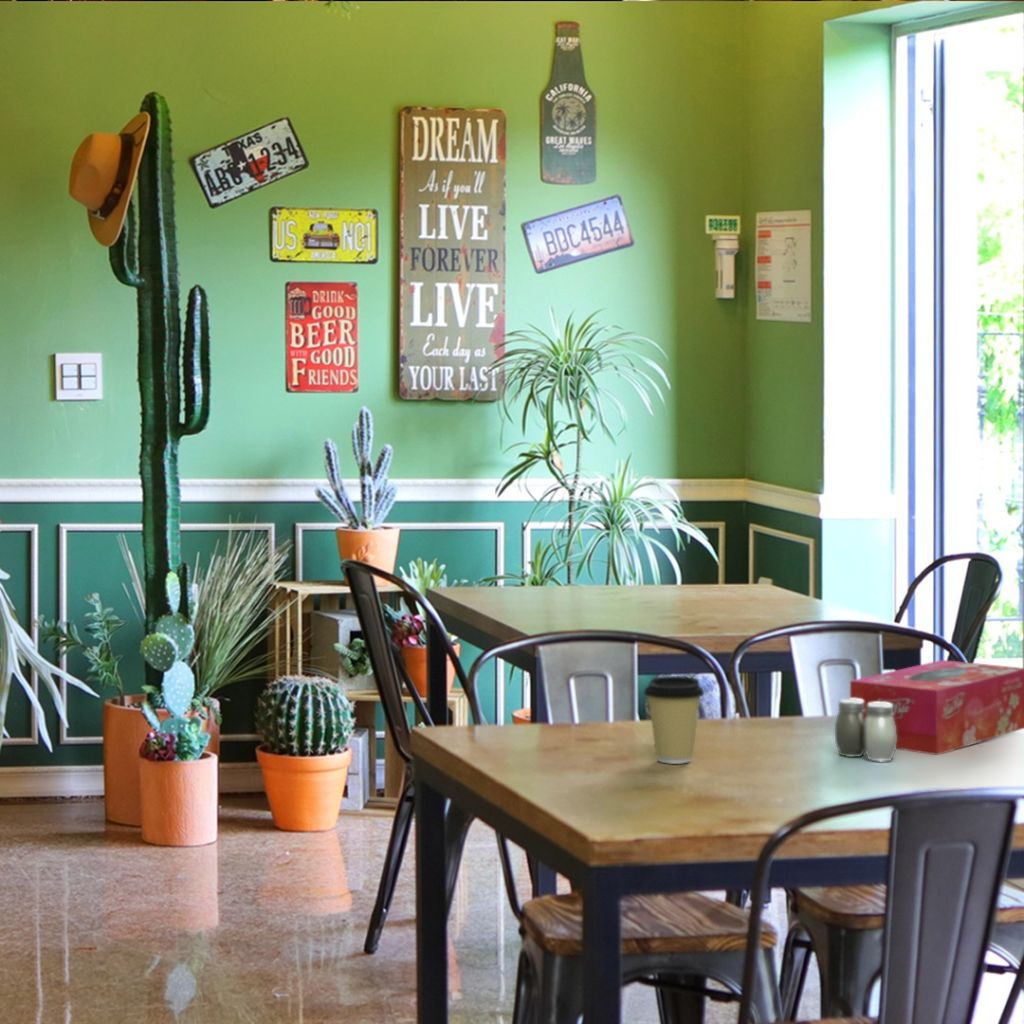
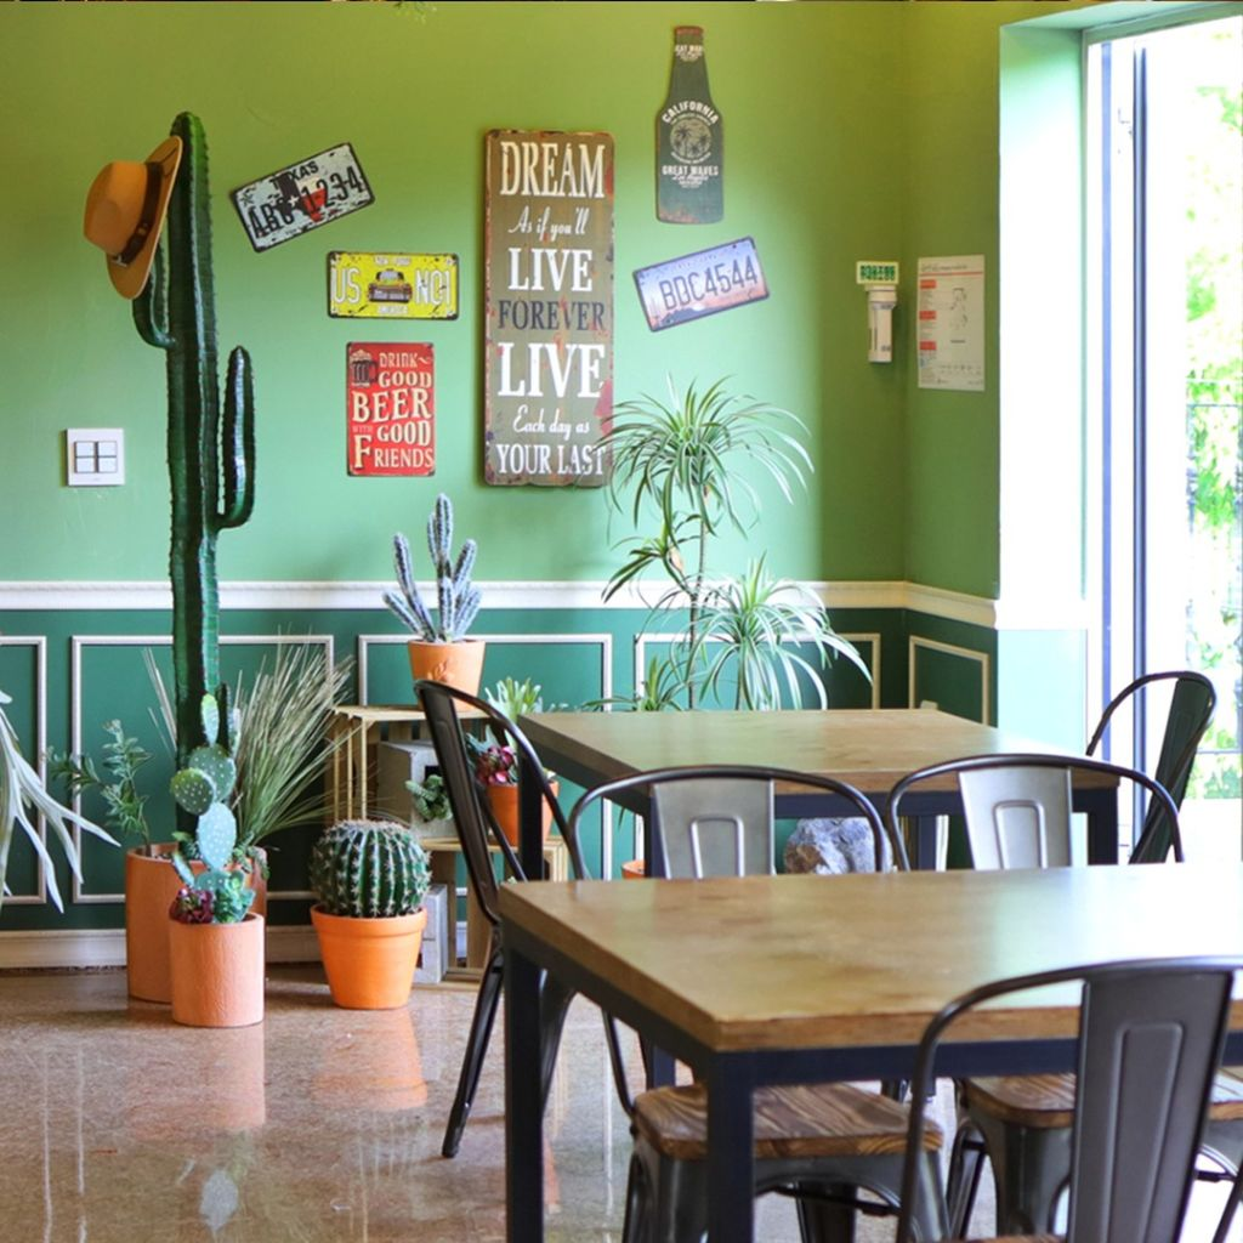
- coffee cup [642,675,706,765]
- salt and pepper shaker [834,698,897,762]
- tissue box [849,659,1024,756]
